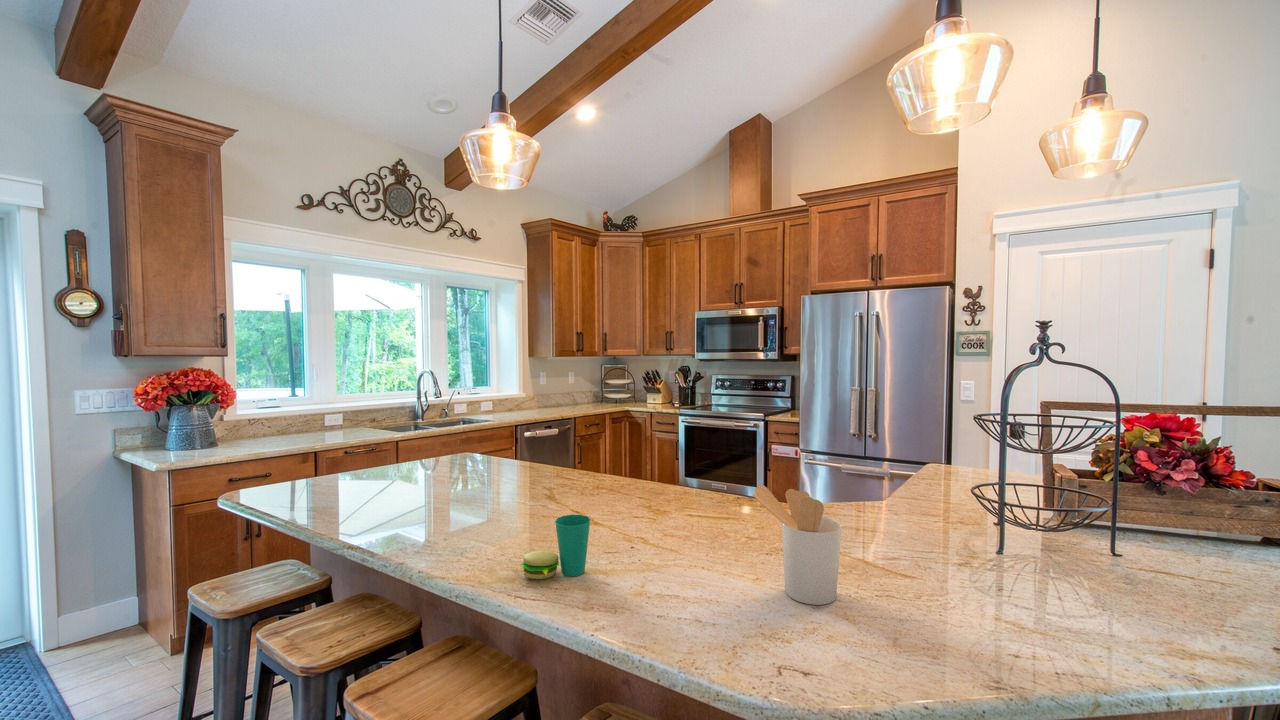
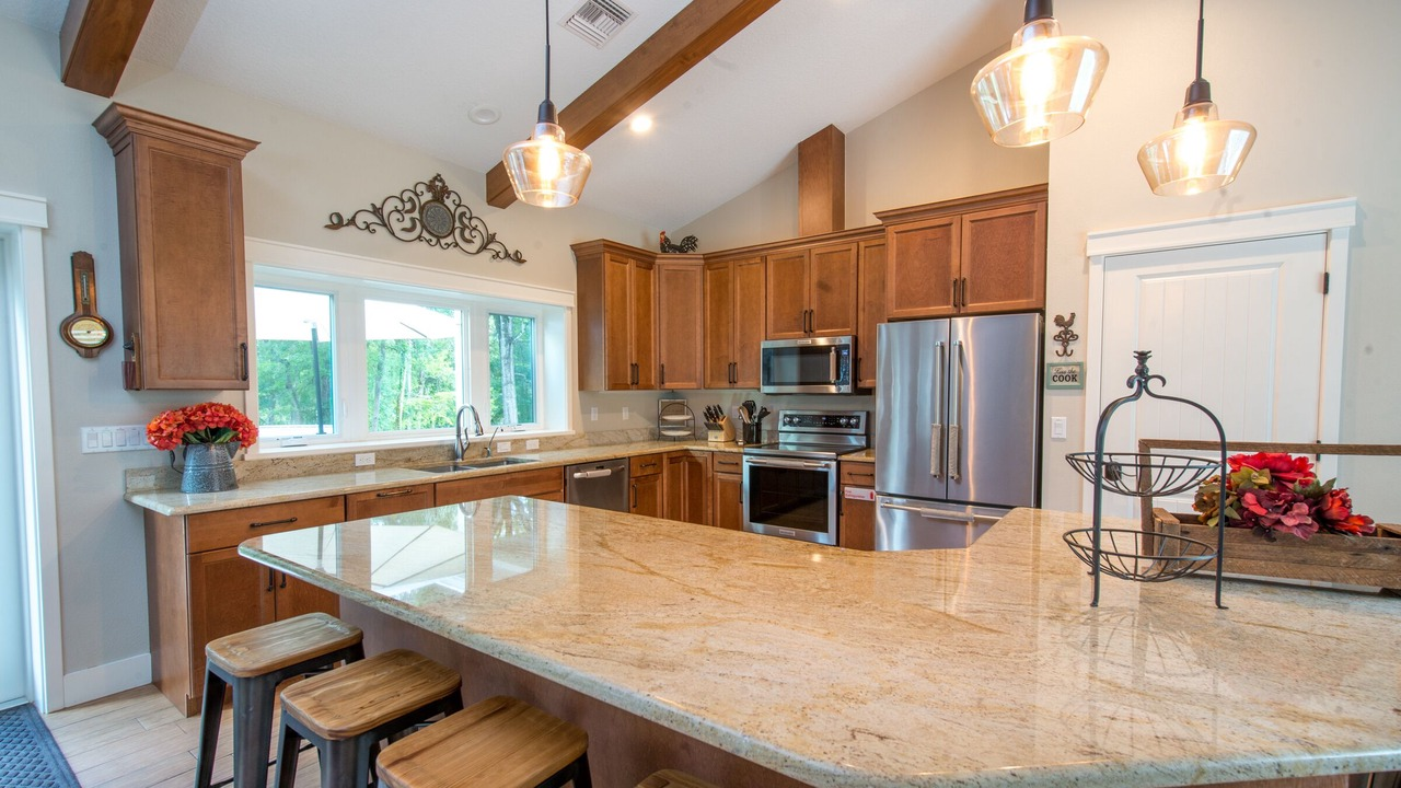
- utensil holder [751,484,843,606]
- cup [521,514,592,580]
